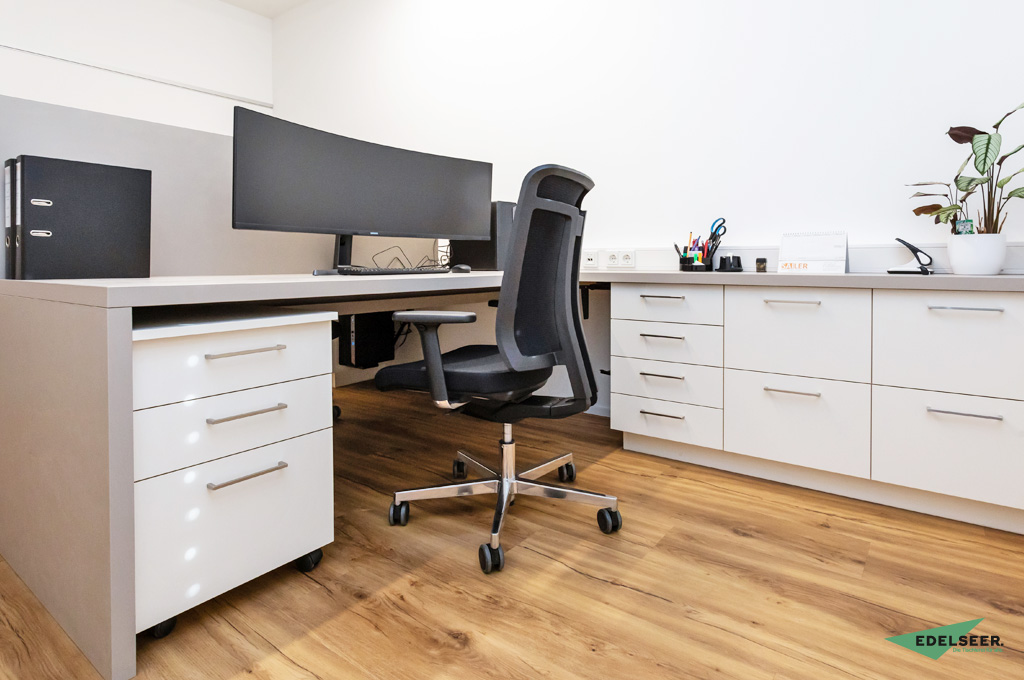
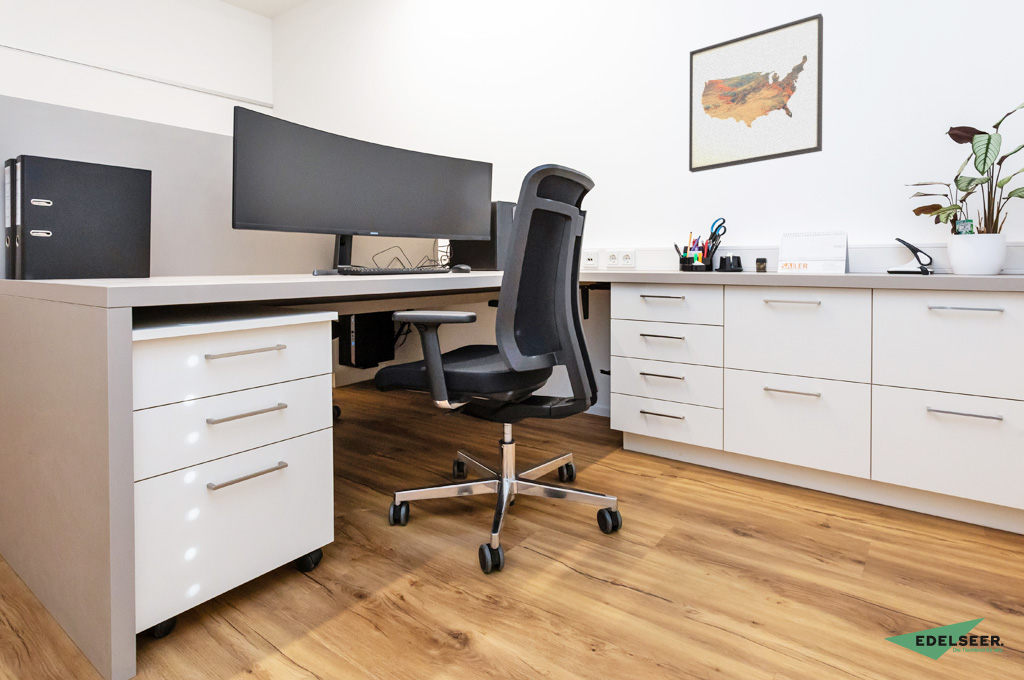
+ wall art [688,12,824,173]
